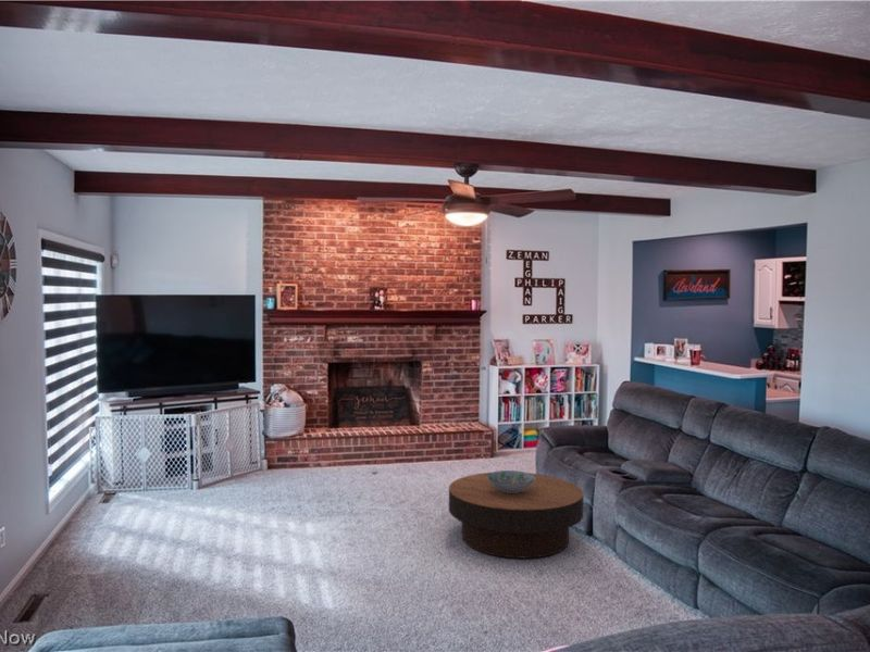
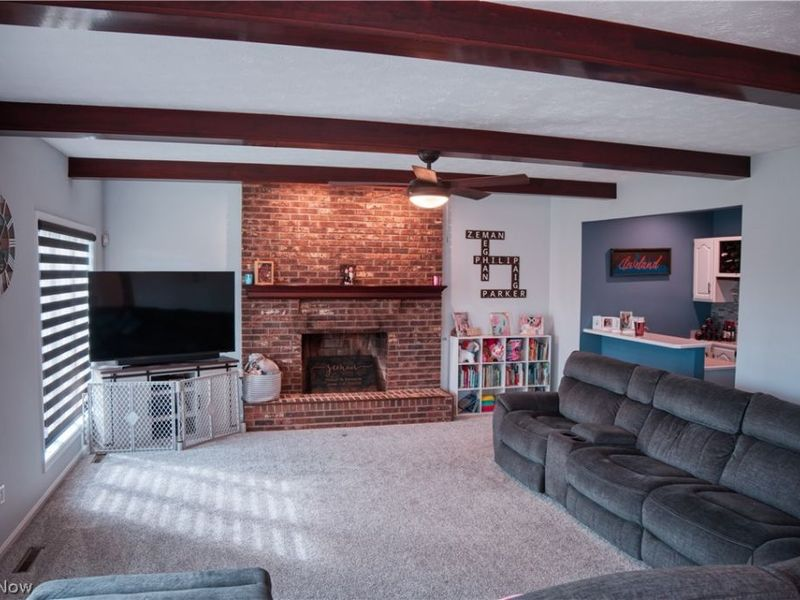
- decorative bowl [487,469,536,493]
- coffee table [448,472,584,560]
